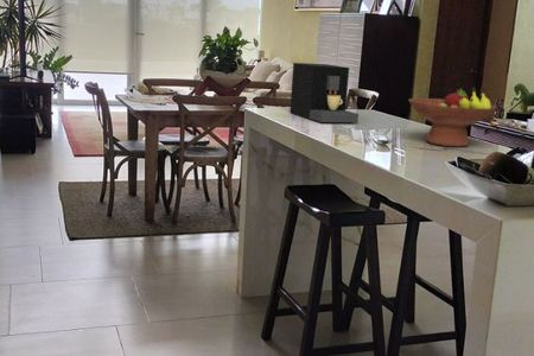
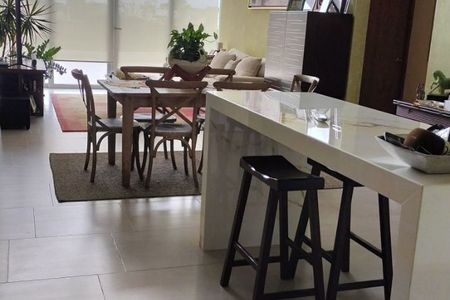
- coffee maker [288,62,360,123]
- fruit bowl [407,87,498,148]
